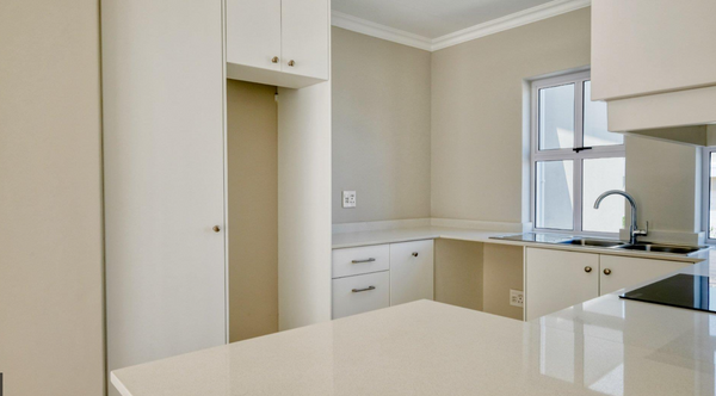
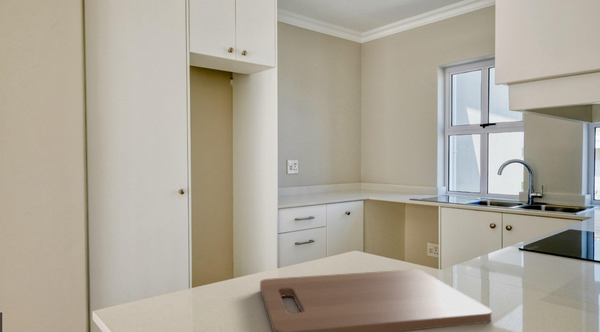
+ cutting board [259,268,492,332]
